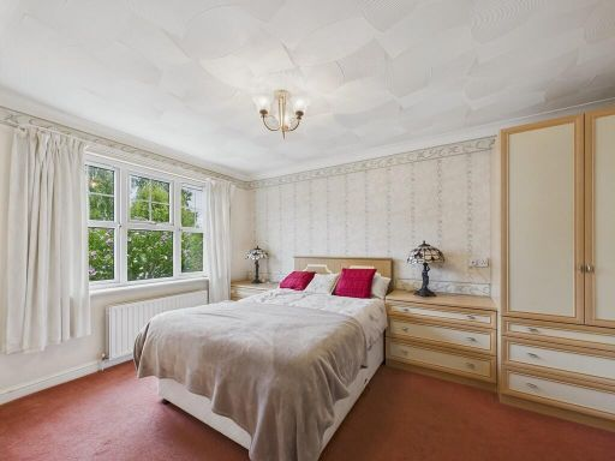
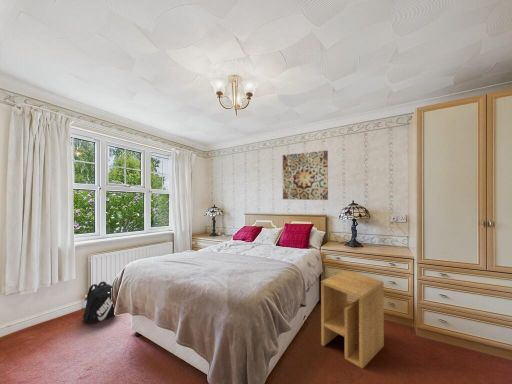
+ side table [320,269,385,370]
+ wall art [282,150,329,201]
+ backpack [82,280,115,325]
